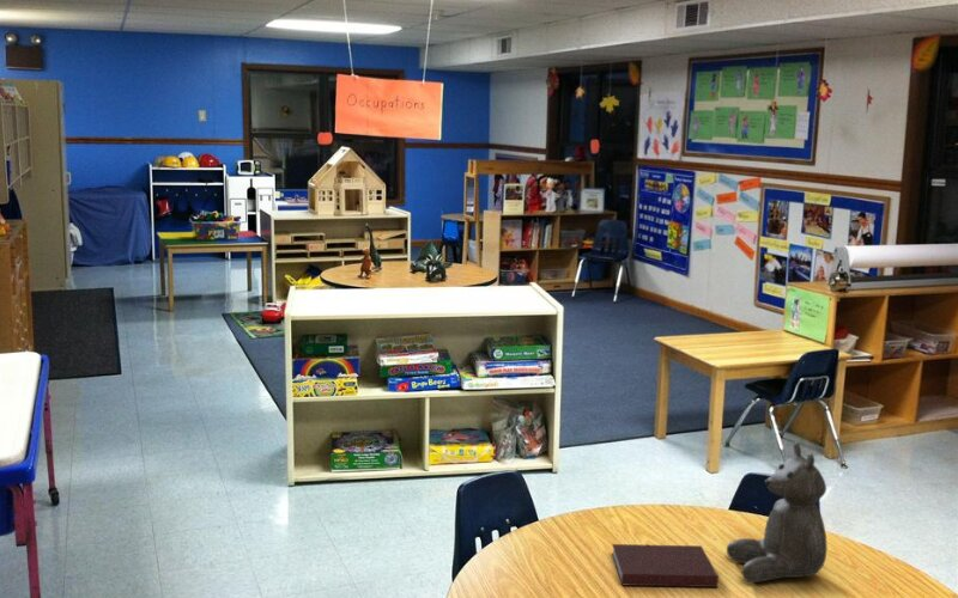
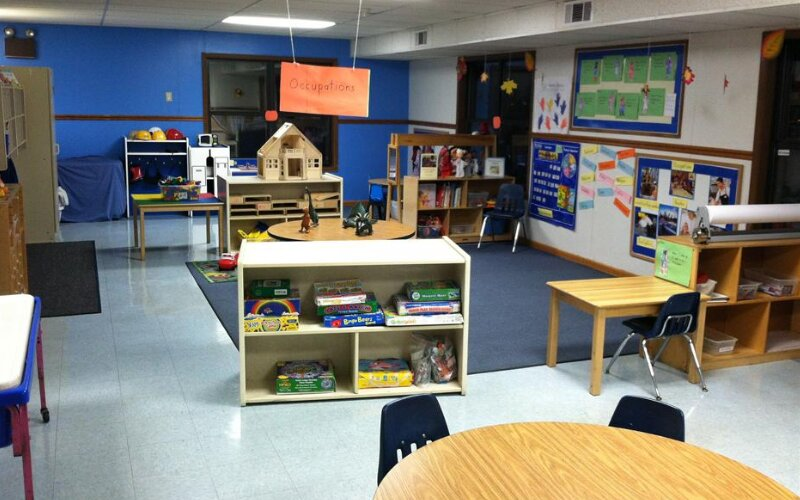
- teddy bear [726,440,829,584]
- notebook [611,543,720,588]
